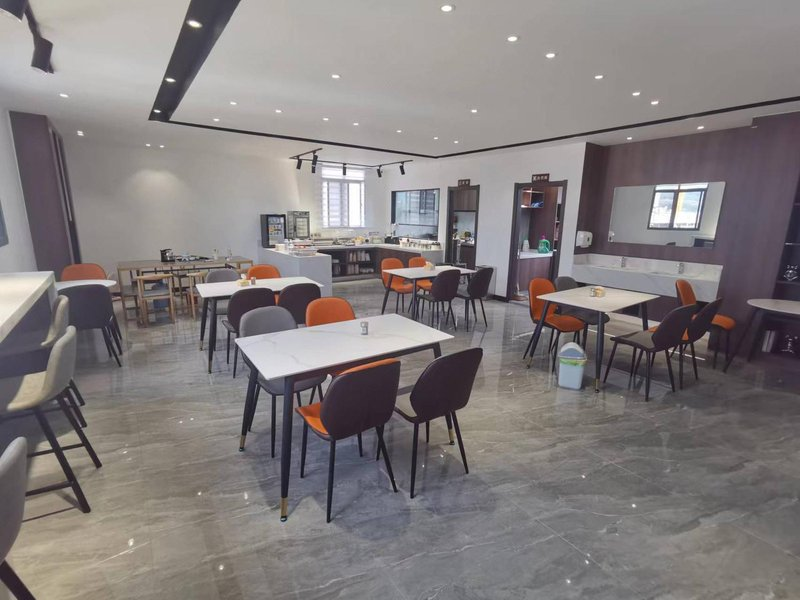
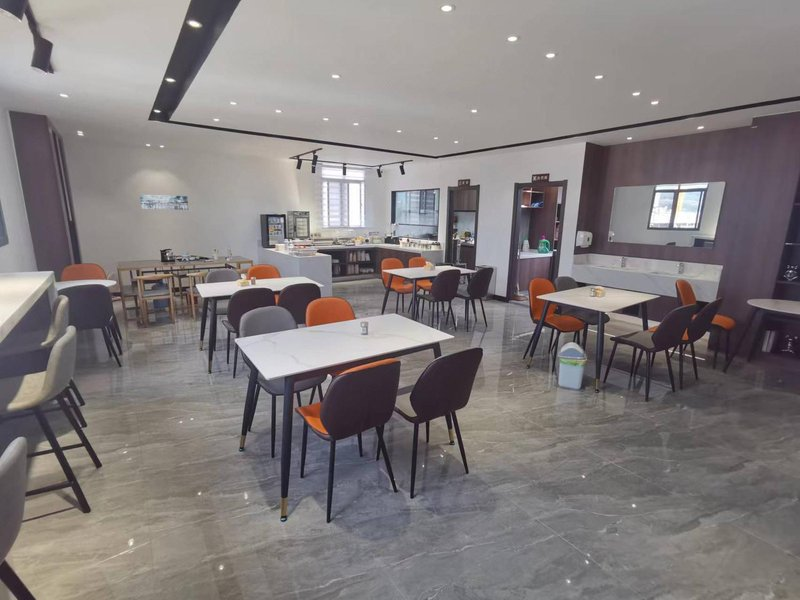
+ wall art [139,193,189,211]
